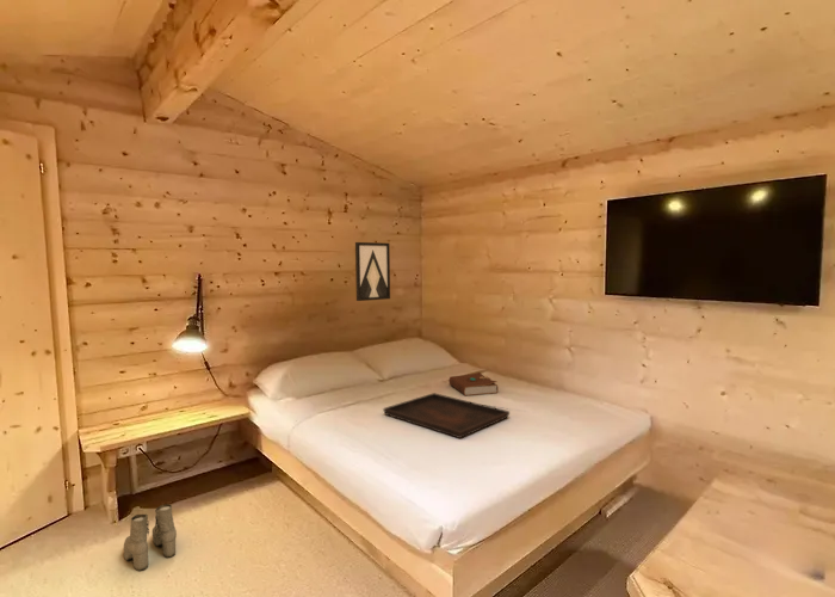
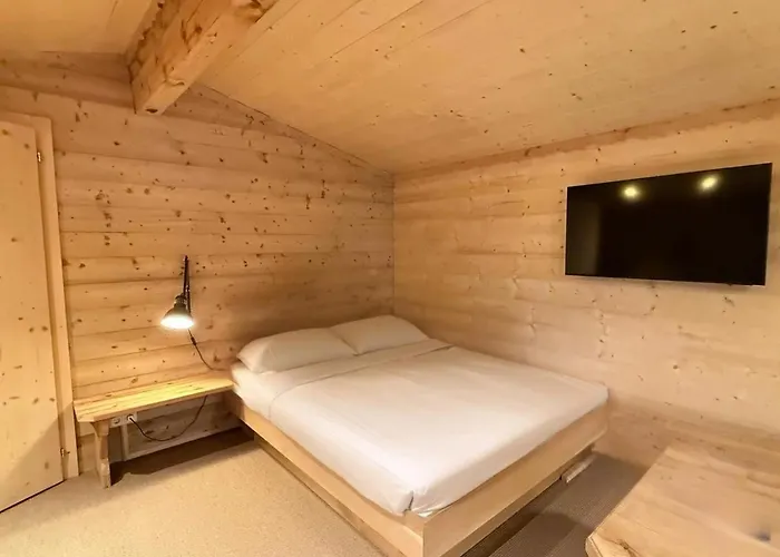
- book [447,371,500,396]
- serving tray [382,392,511,439]
- wall art [354,241,391,302]
- boots [123,503,178,572]
